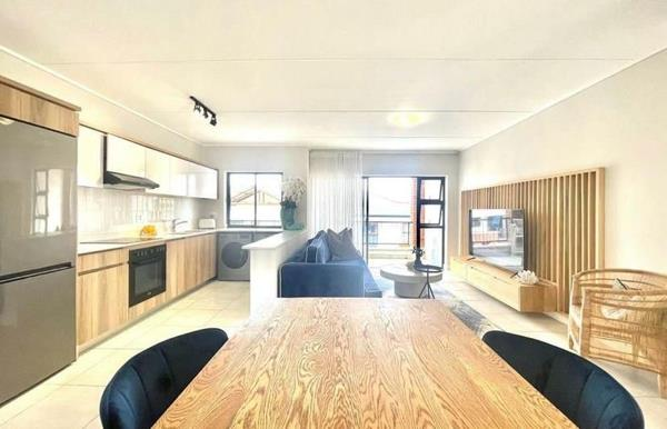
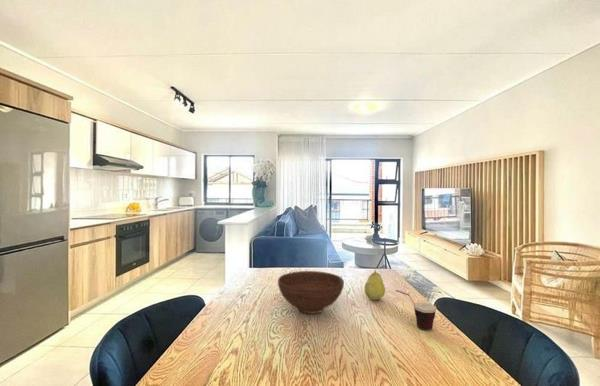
+ fruit [364,269,386,301]
+ bowl [277,270,345,315]
+ cup [395,289,437,331]
